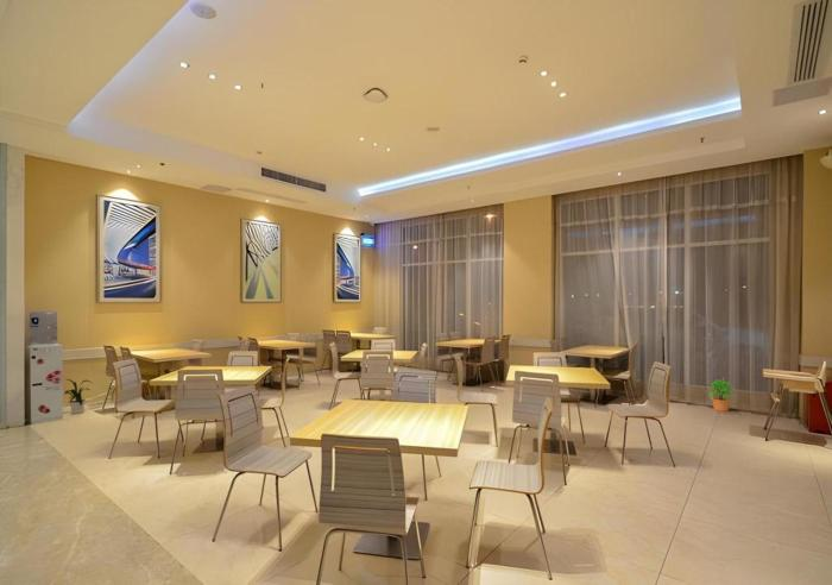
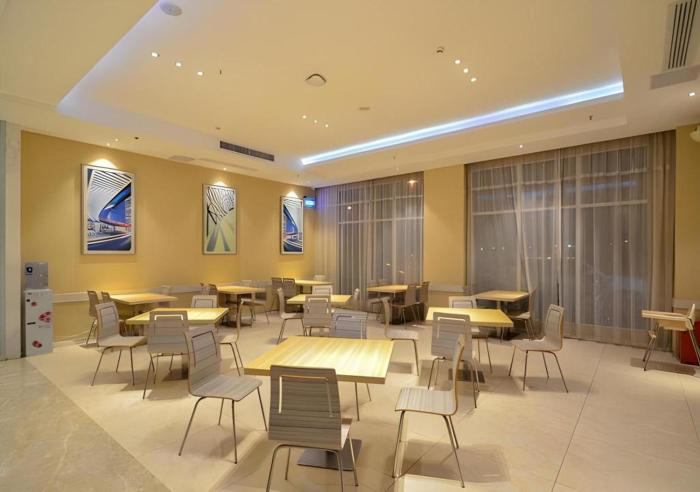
- house plant [64,378,93,415]
- potted plant [707,378,735,413]
